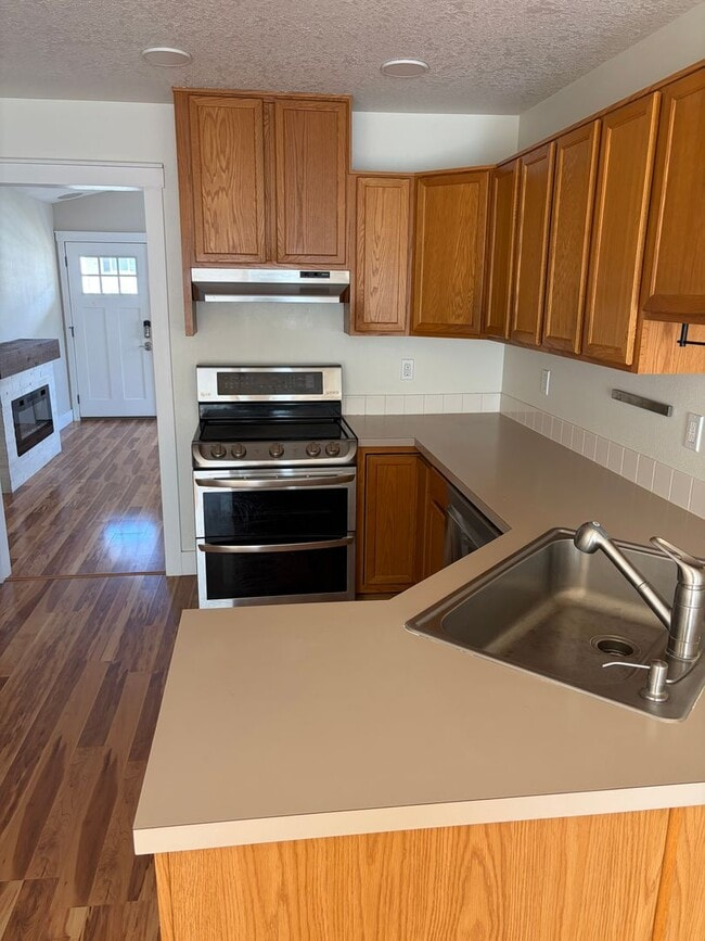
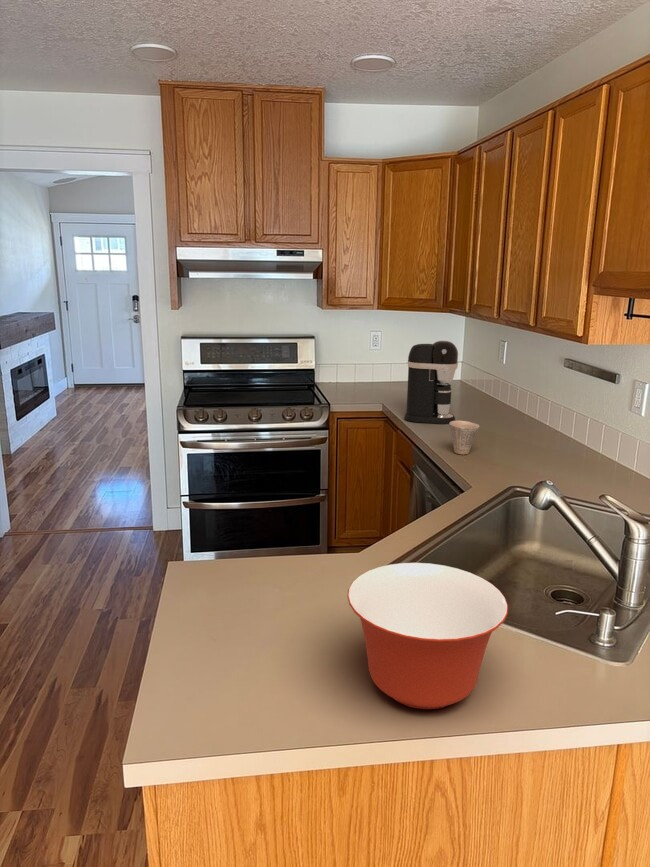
+ coffee maker [403,340,459,425]
+ mixing bowl [346,562,509,710]
+ cup [448,419,480,455]
